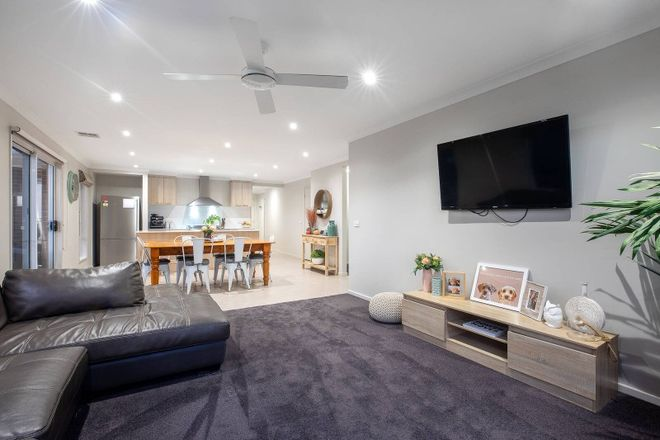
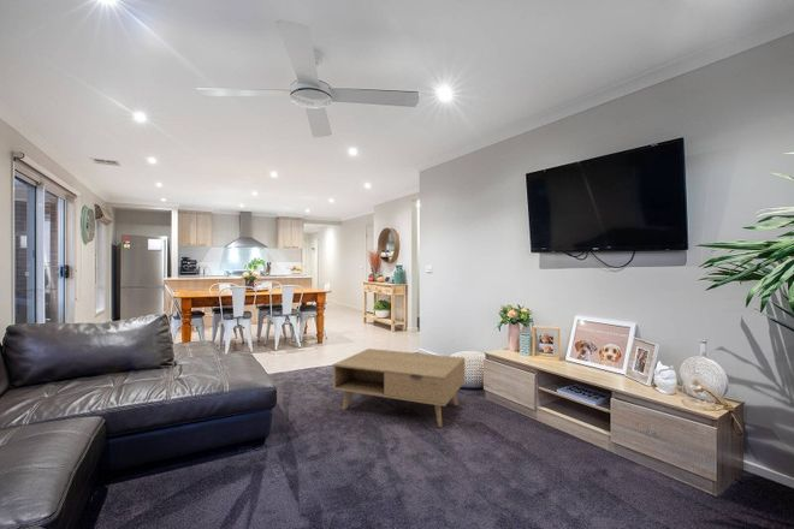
+ coffee table [332,347,467,428]
